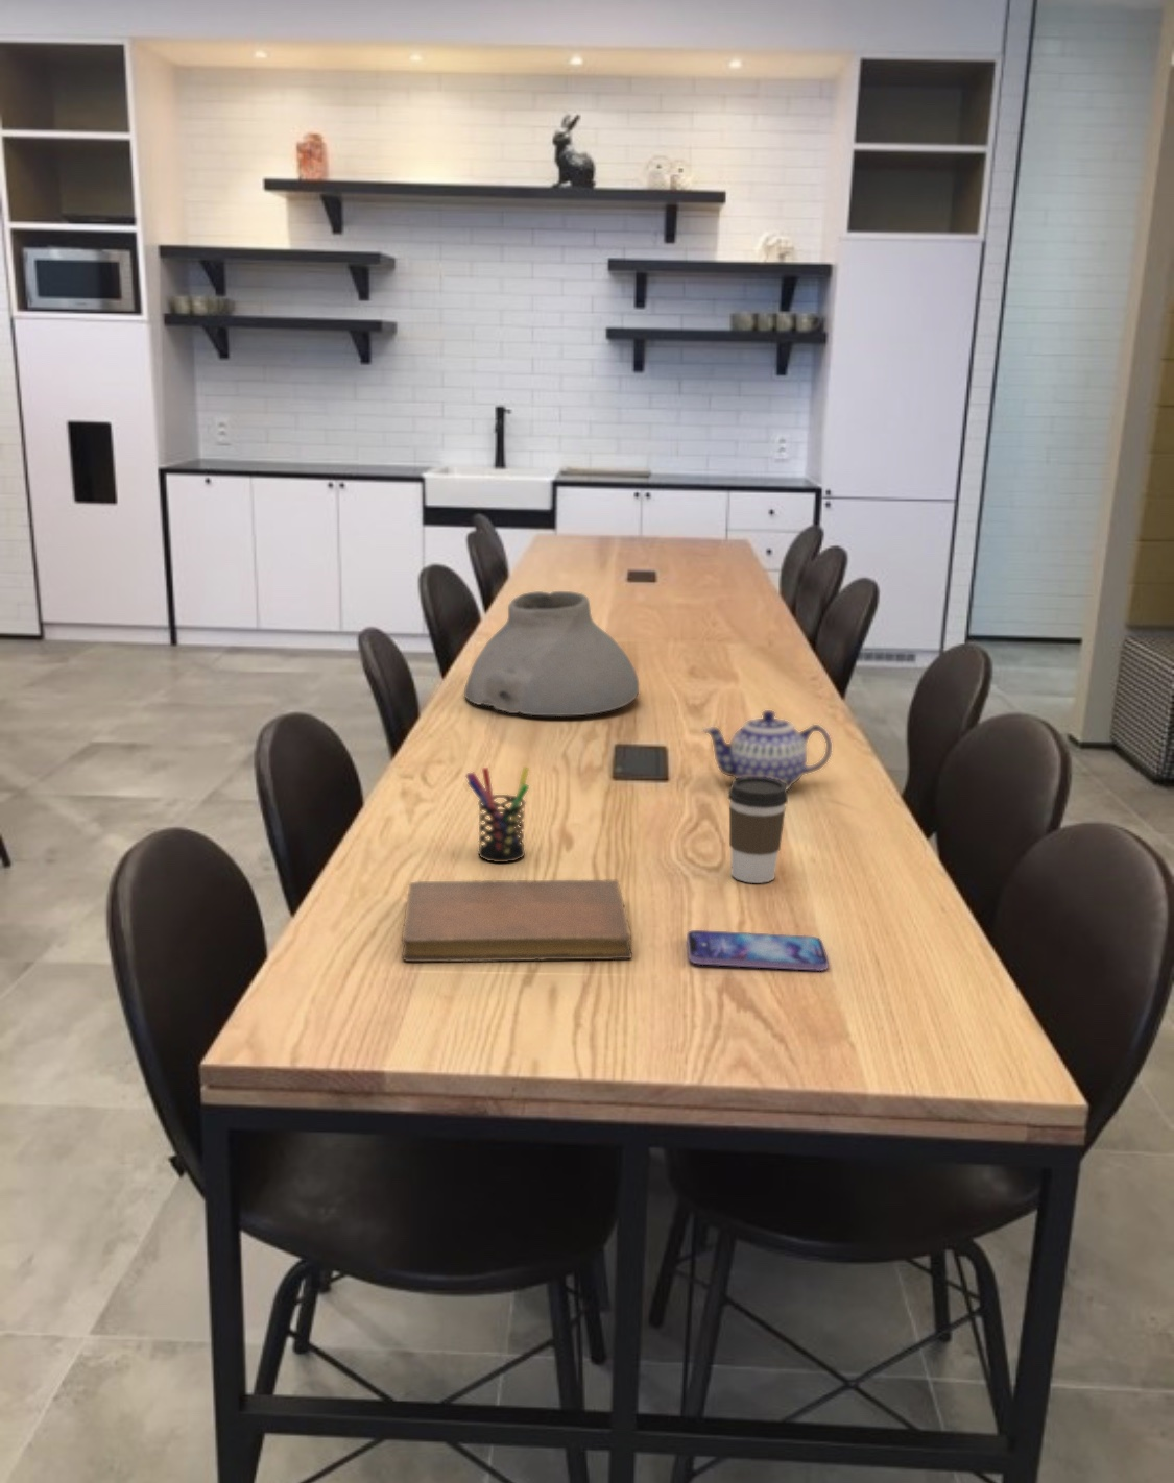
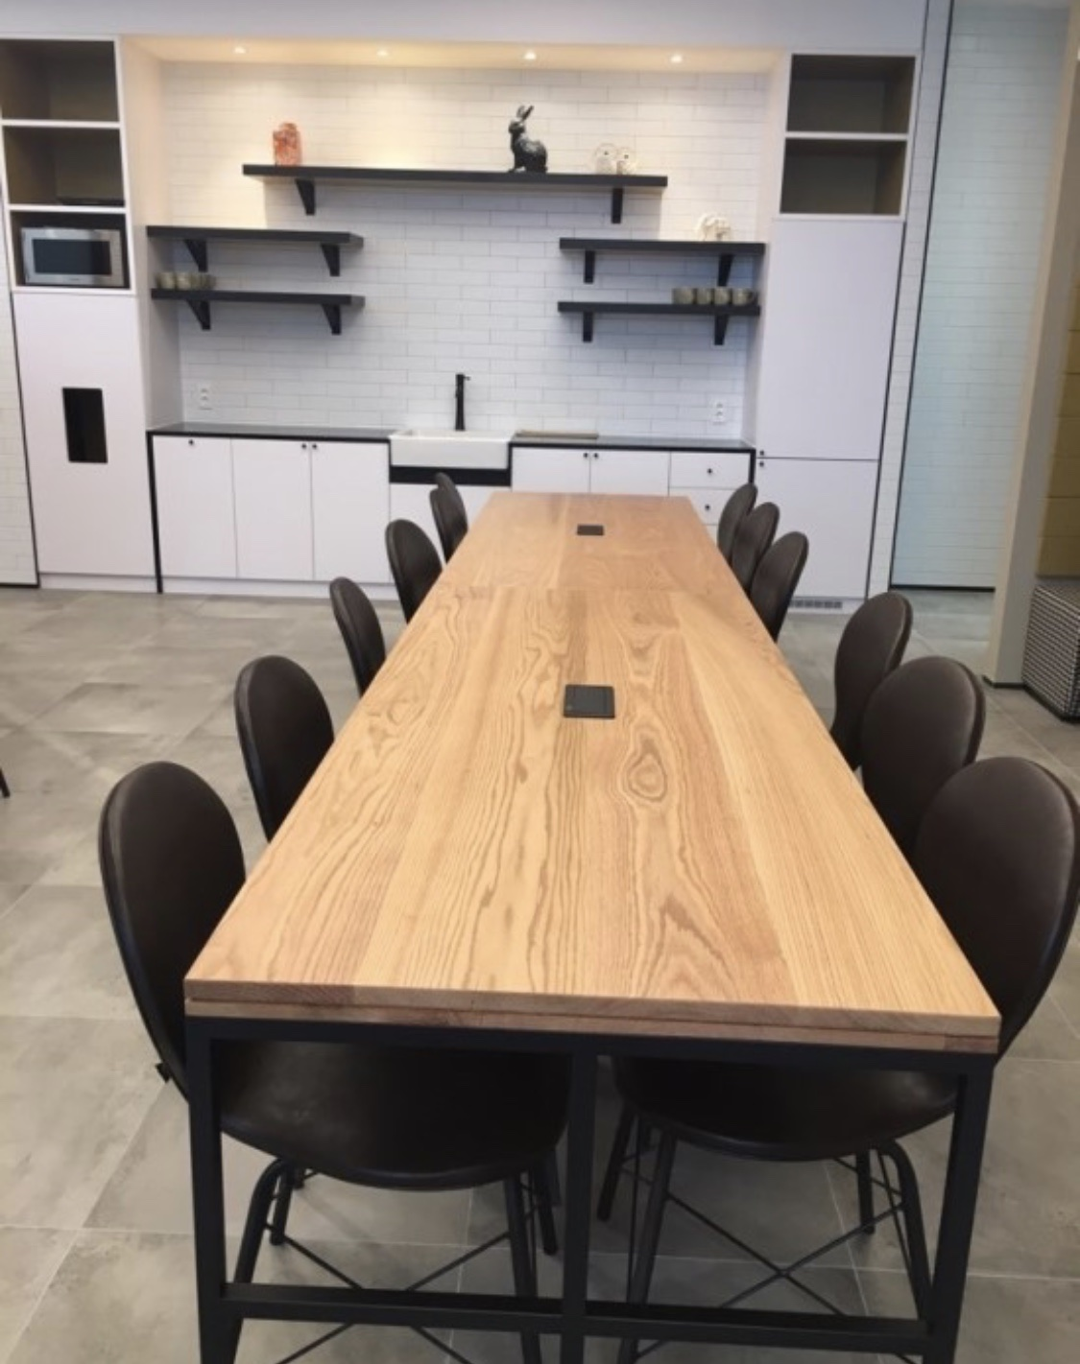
- teapot [702,709,833,792]
- vase [464,590,639,716]
- smartphone [685,929,830,971]
- coffee cup [727,776,789,885]
- pen holder [465,766,530,863]
- notebook [401,879,633,963]
